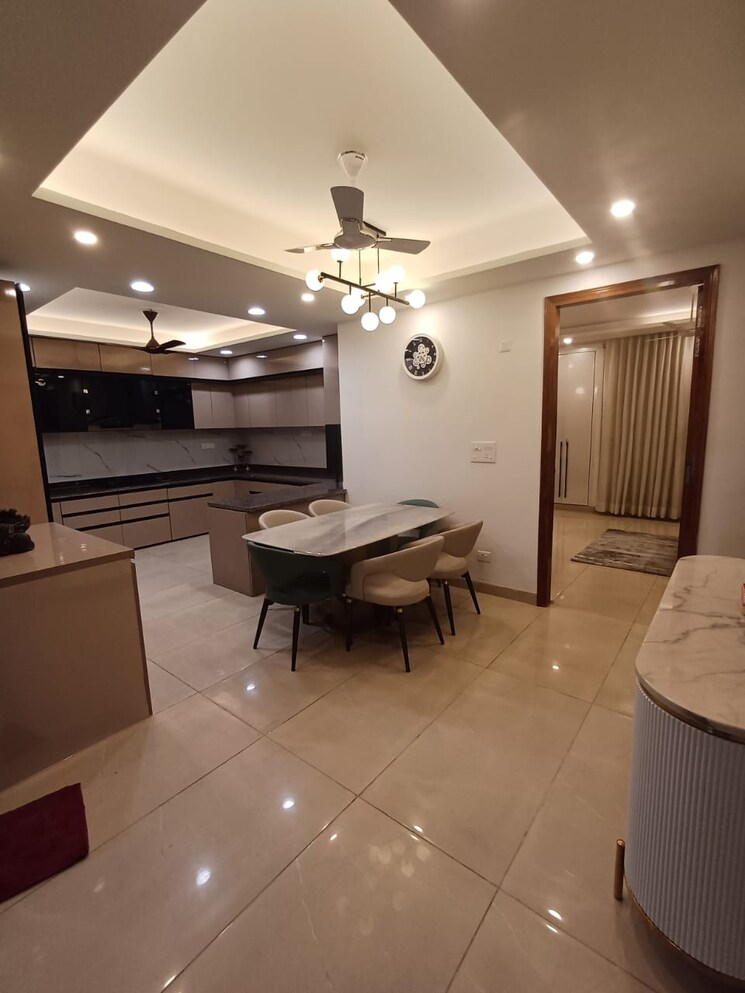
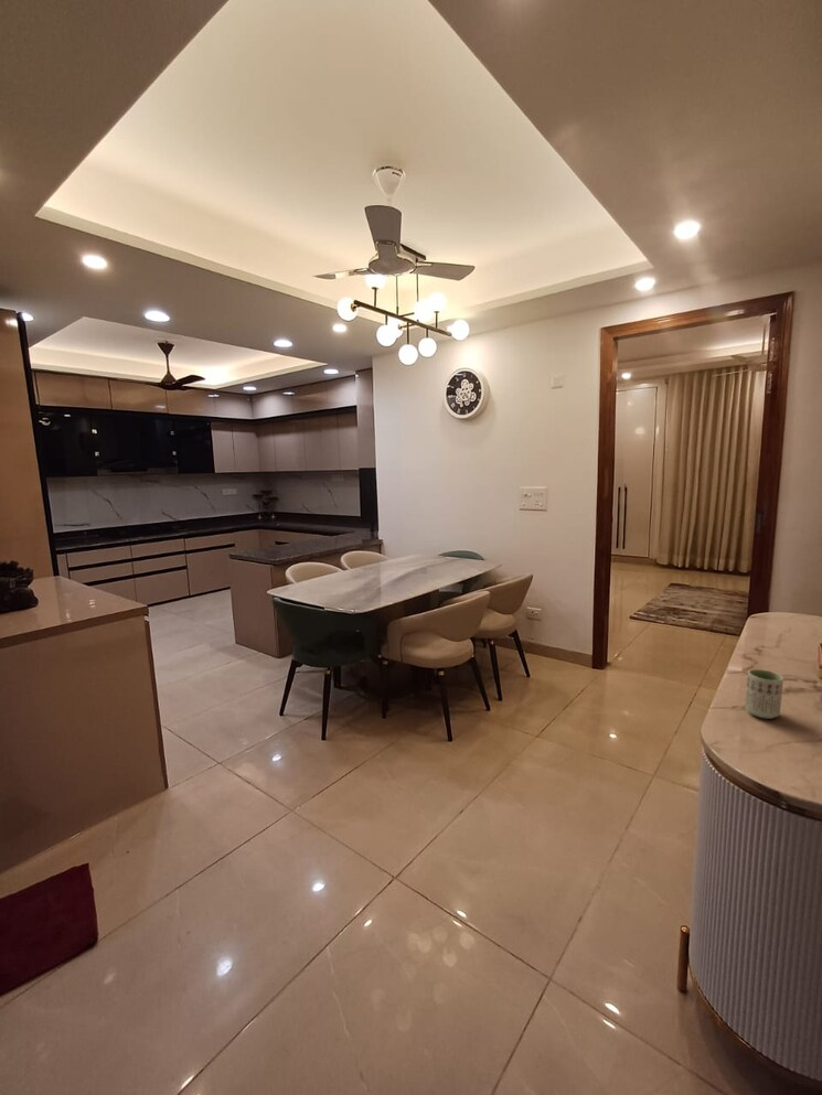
+ cup [744,668,784,720]
